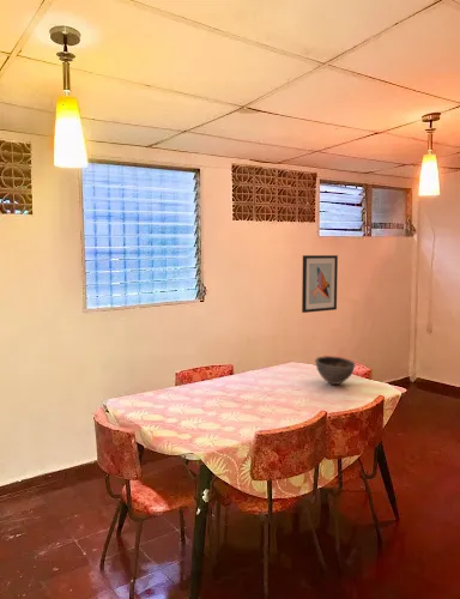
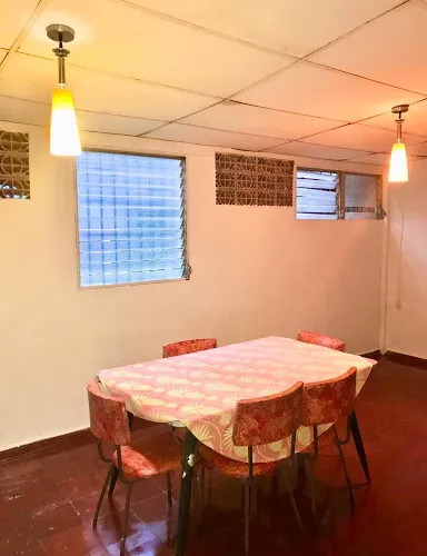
- bowl [314,355,357,386]
- wall art [301,254,339,314]
